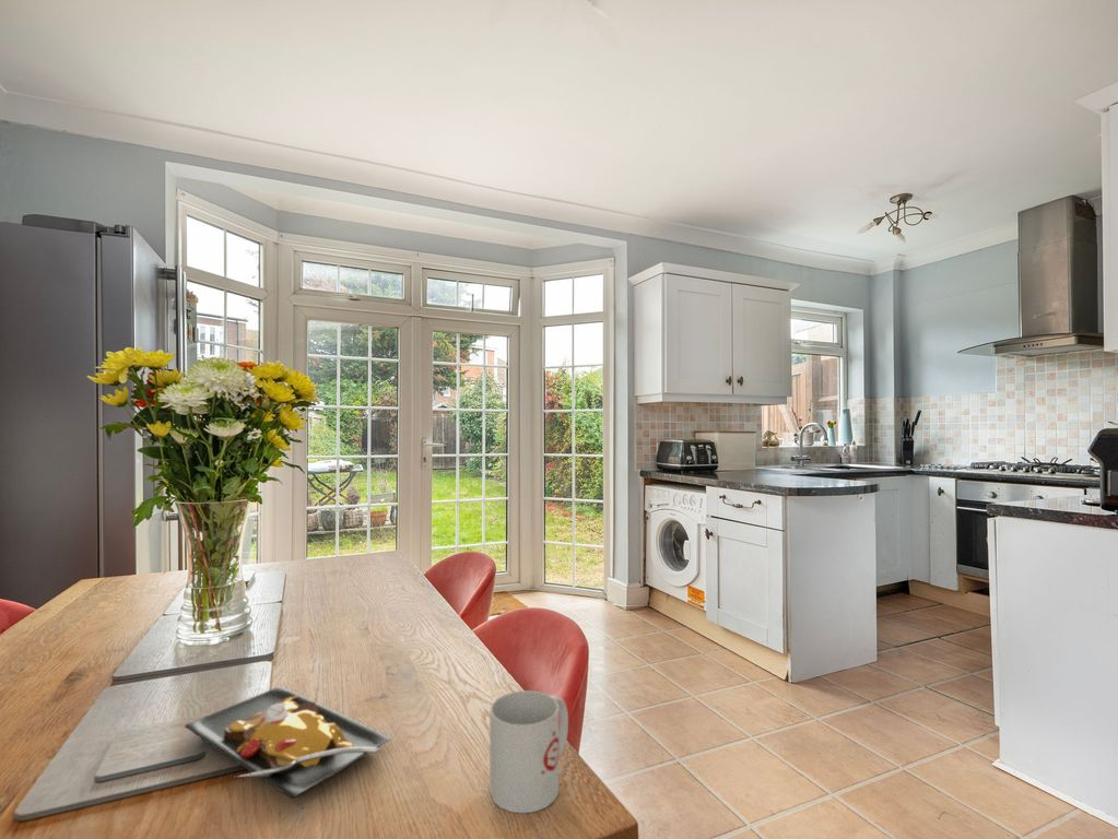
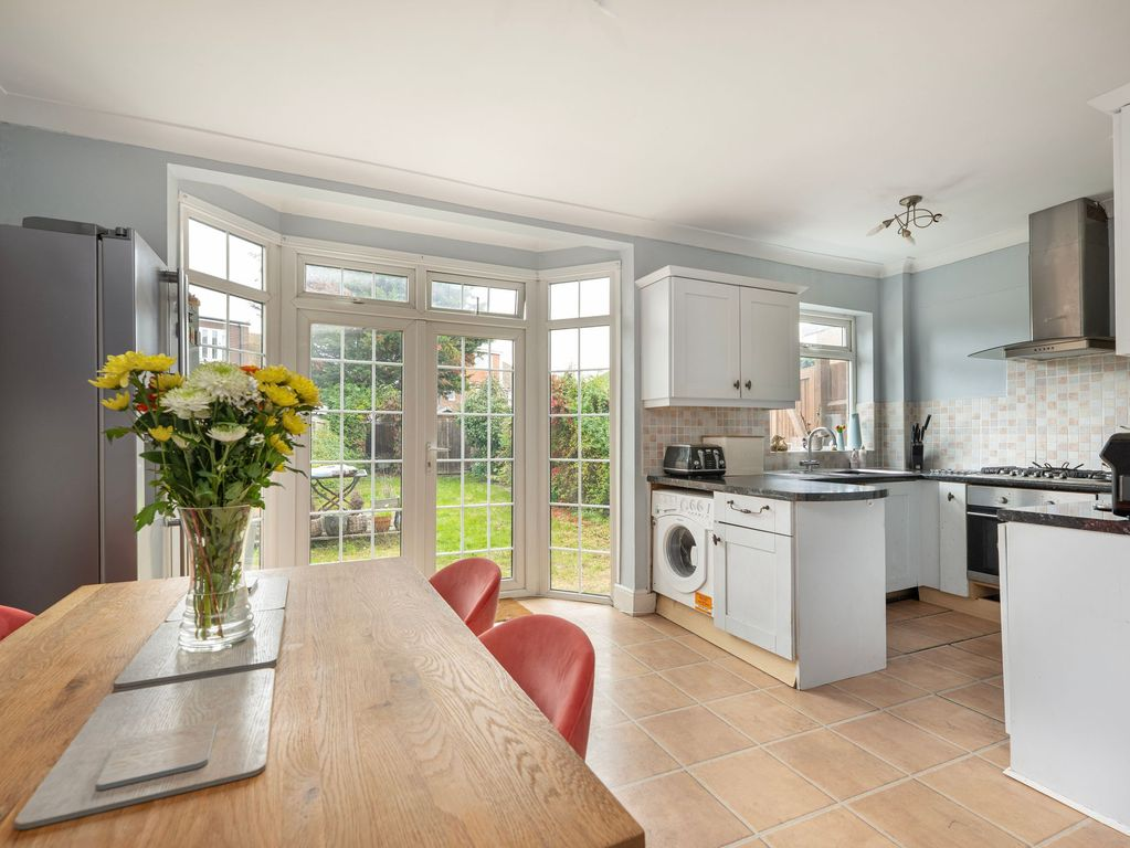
- mug [489,689,569,815]
- plate [184,685,393,799]
